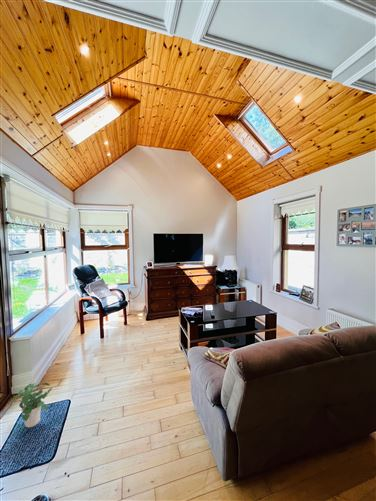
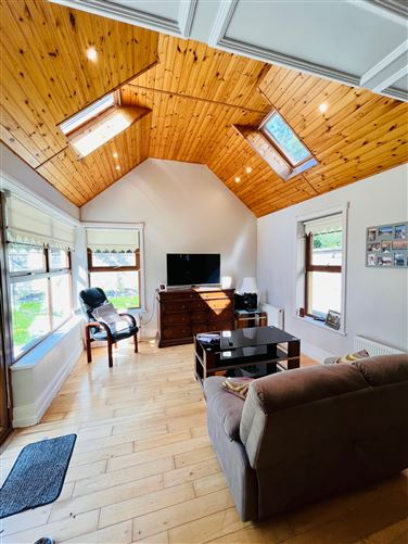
- potted plant [10,380,56,428]
